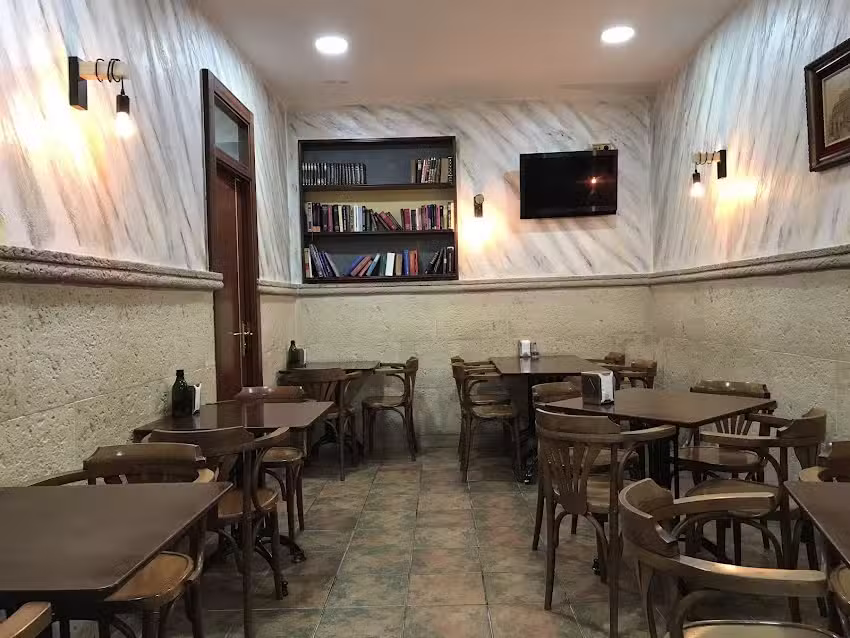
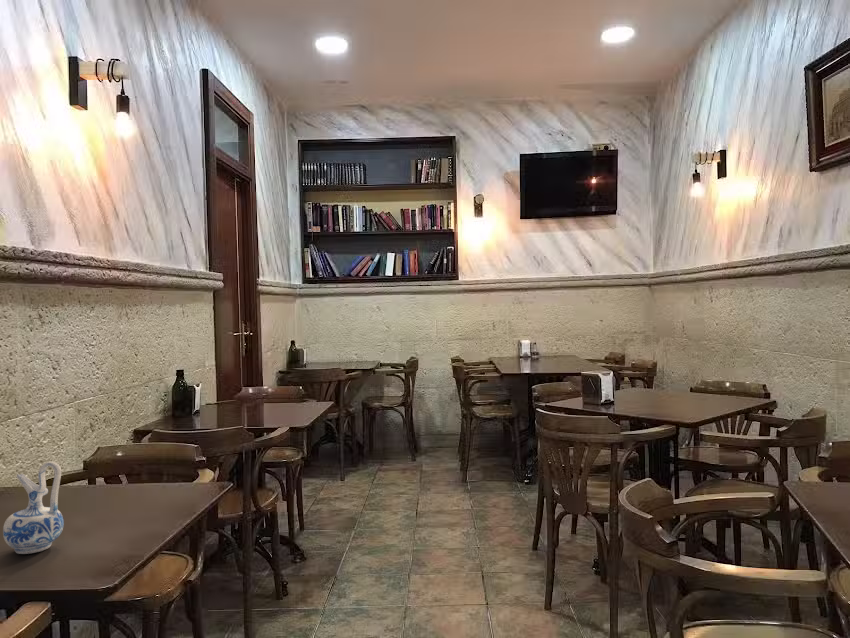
+ ceramic pitcher [2,461,65,555]
